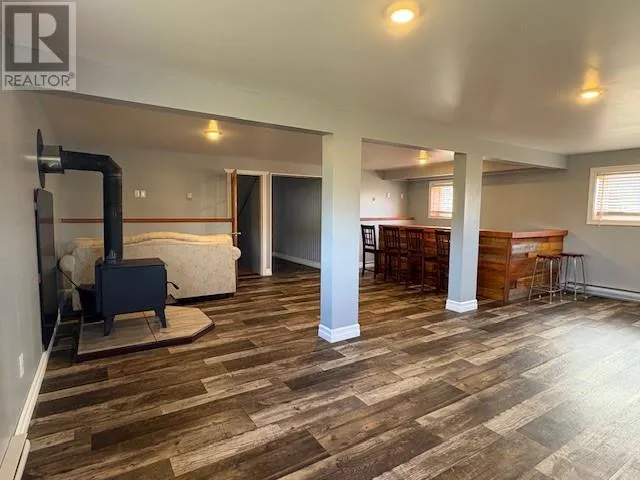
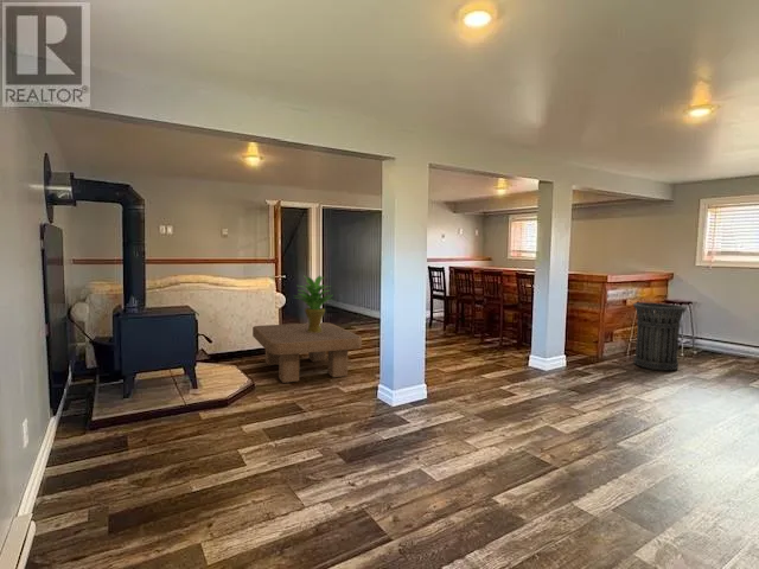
+ potted plant [293,274,336,333]
+ coffee table [251,321,363,384]
+ trash can [632,302,688,372]
